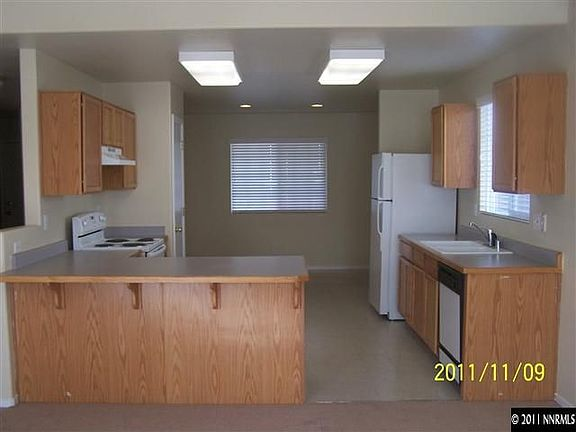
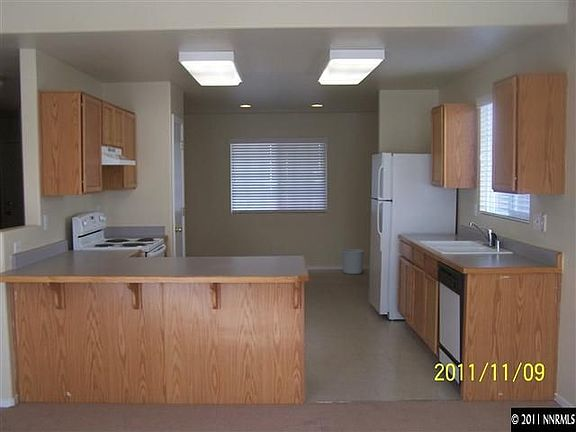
+ waste bin [341,248,365,275]
